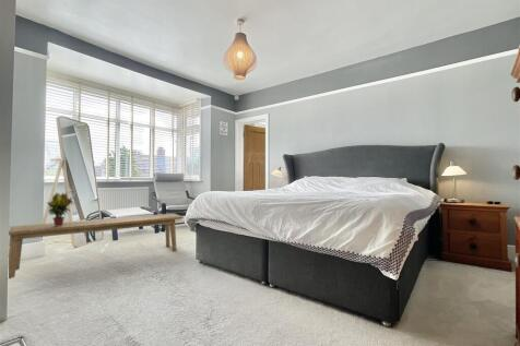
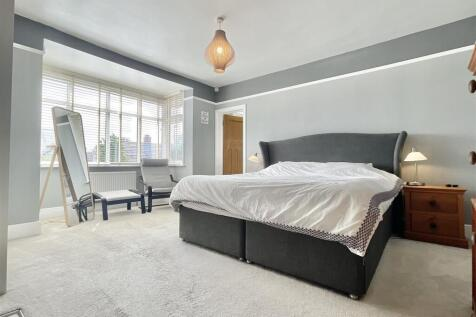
- potted plant [46,191,74,226]
- bench [8,213,185,279]
